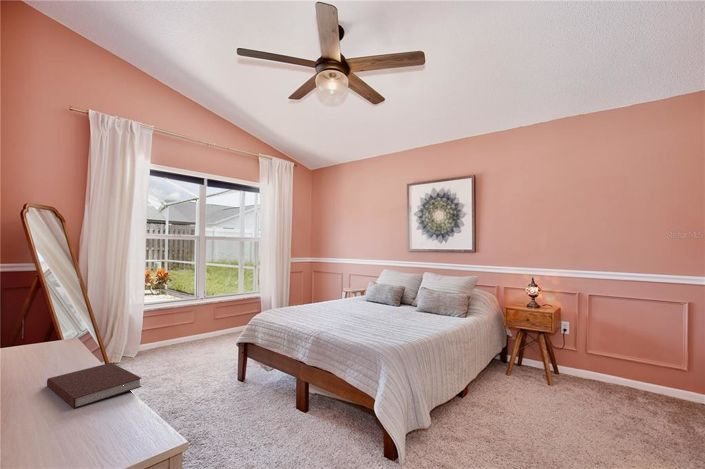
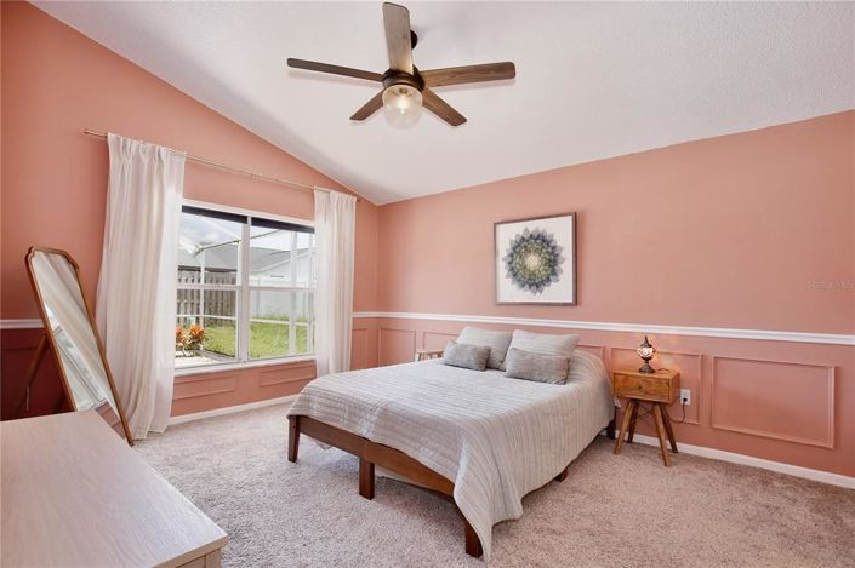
- notebook [46,362,143,410]
